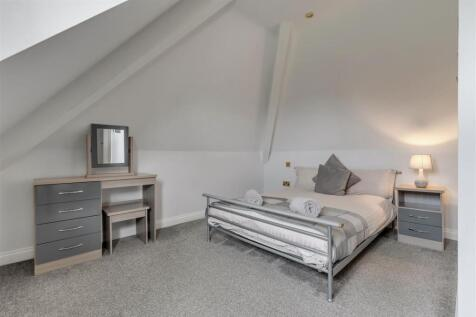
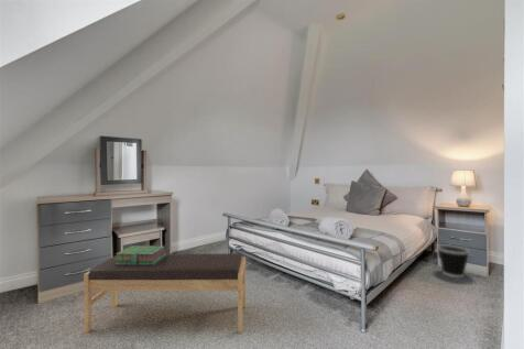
+ wastebasket [436,243,471,279]
+ bench [83,253,247,334]
+ stack of books [114,244,167,265]
